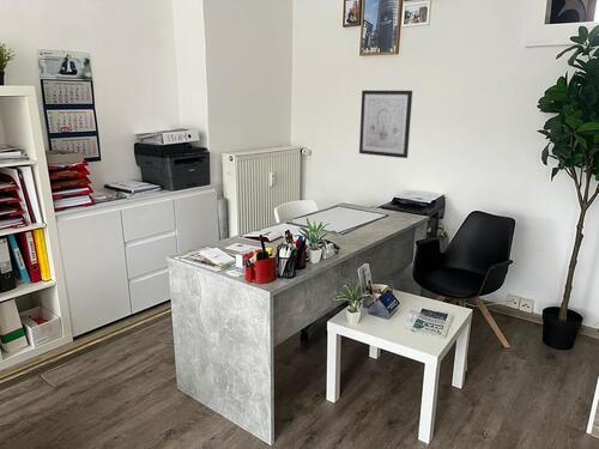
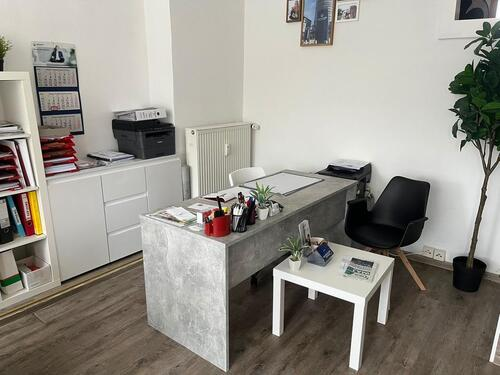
- wall art [358,90,413,159]
